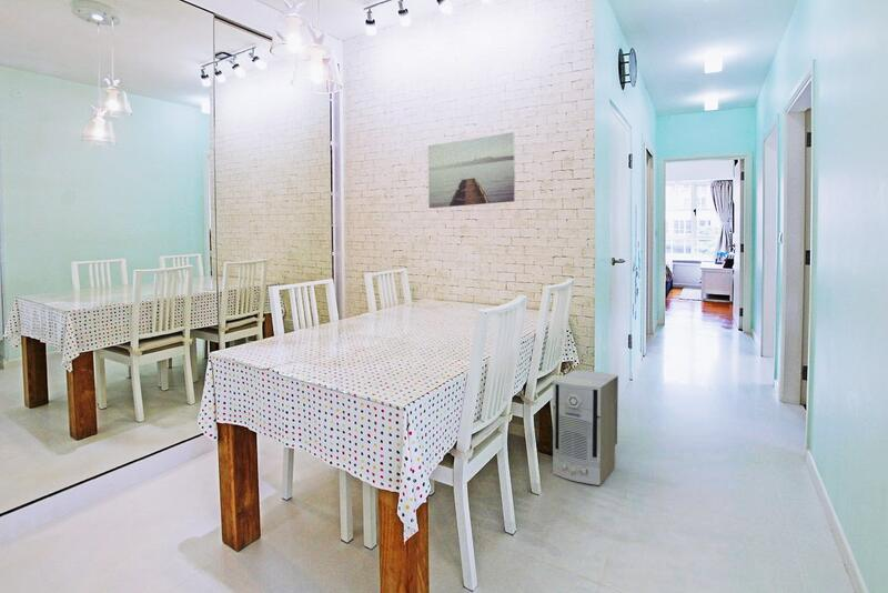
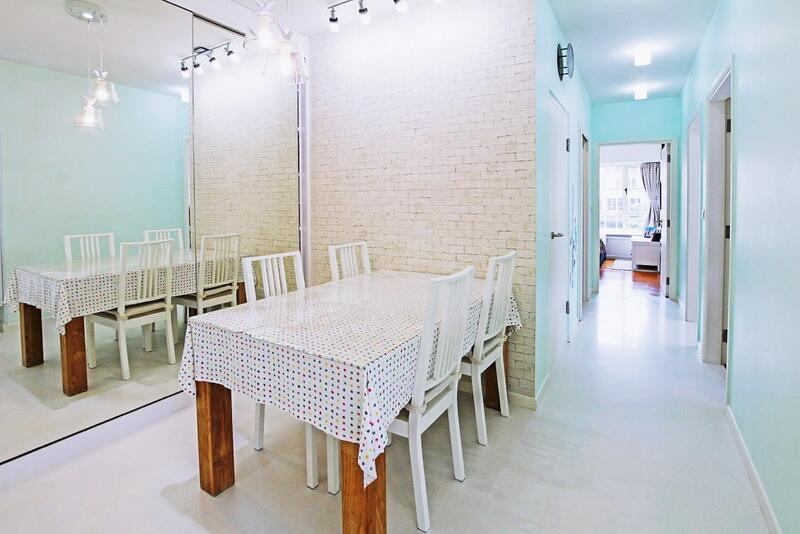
- air purifier [552,370,619,486]
- wall art [427,131,516,209]
